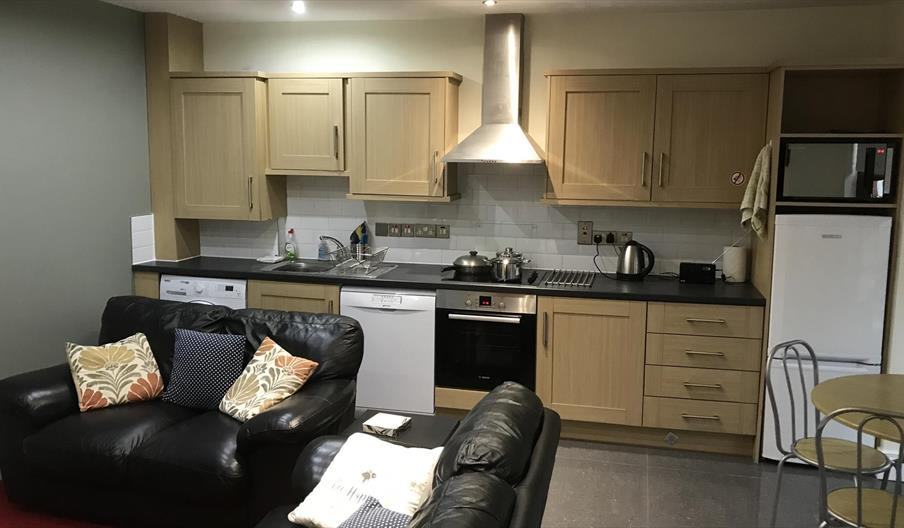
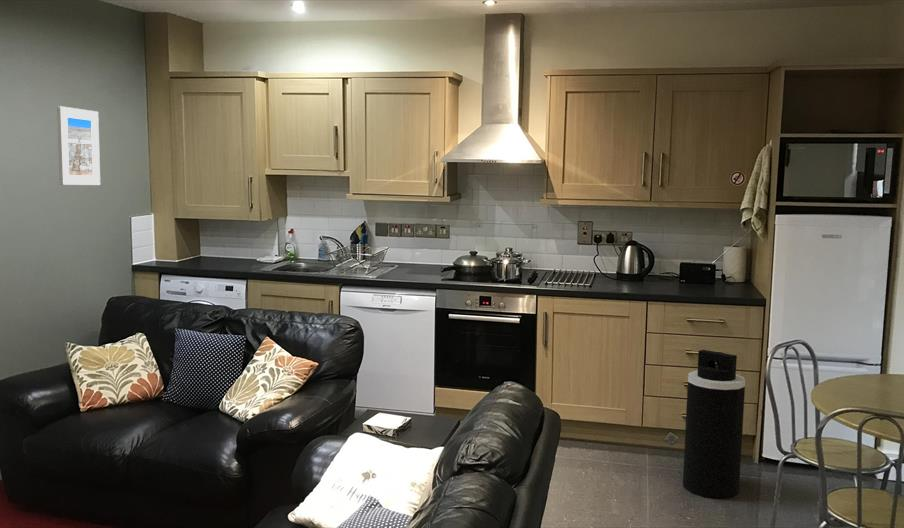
+ trash can [682,349,746,499]
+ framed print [56,105,101,186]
